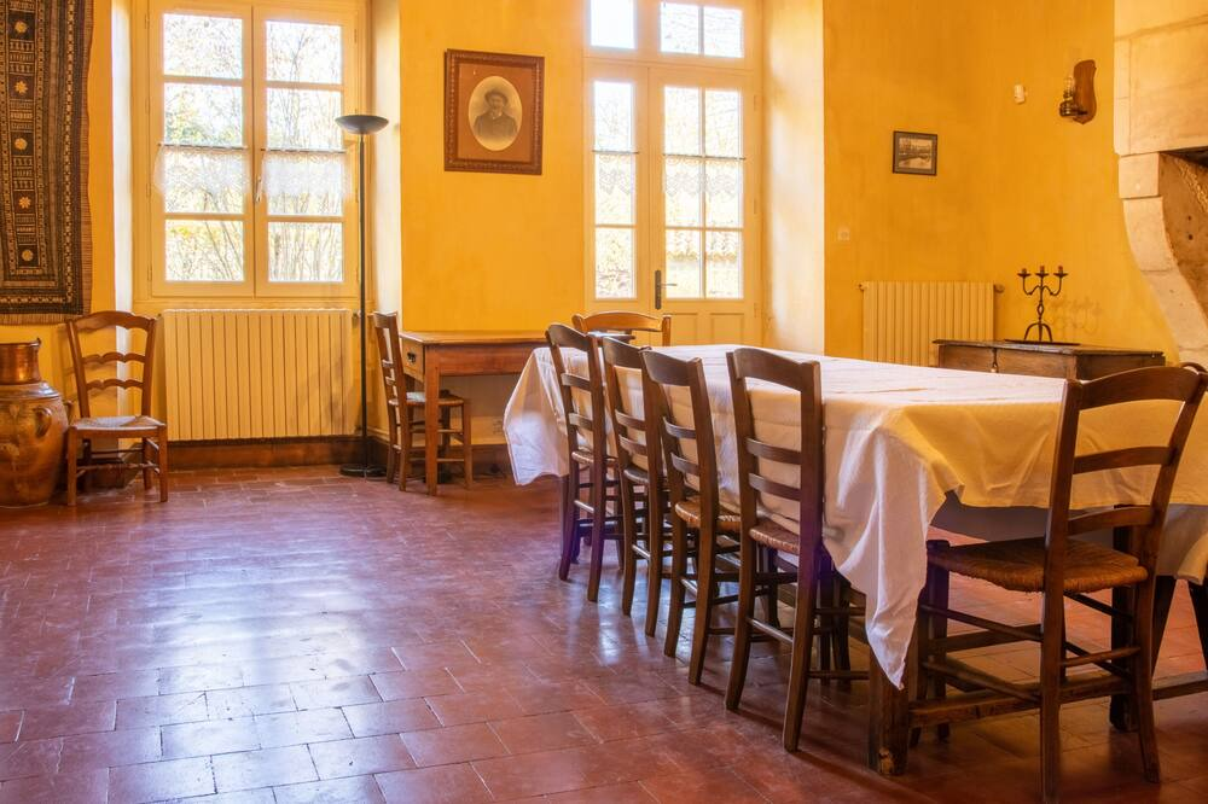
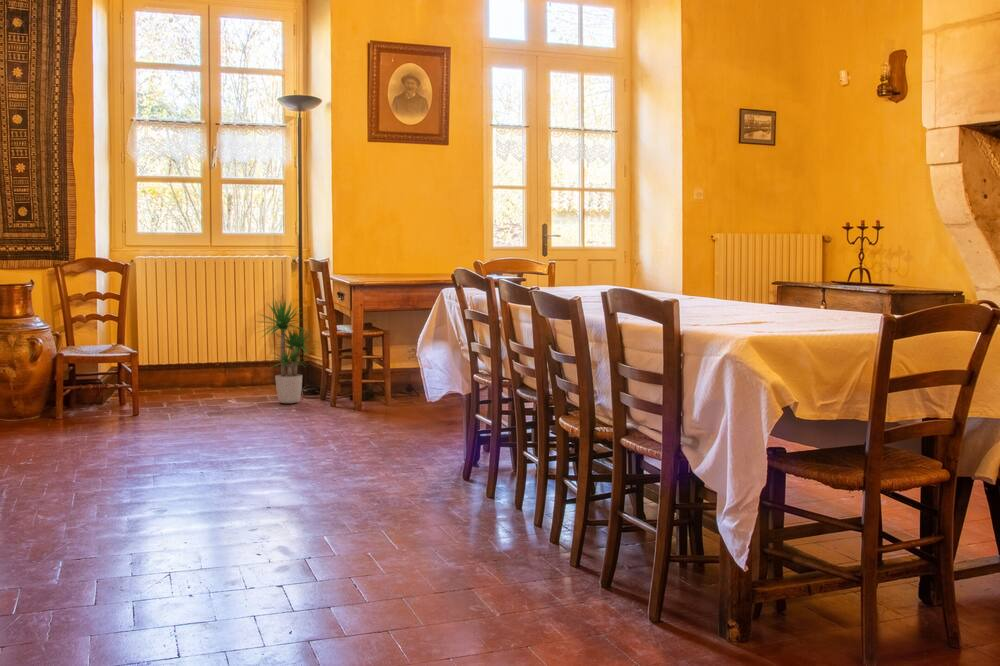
+ potted plant [254,296,322,404]
